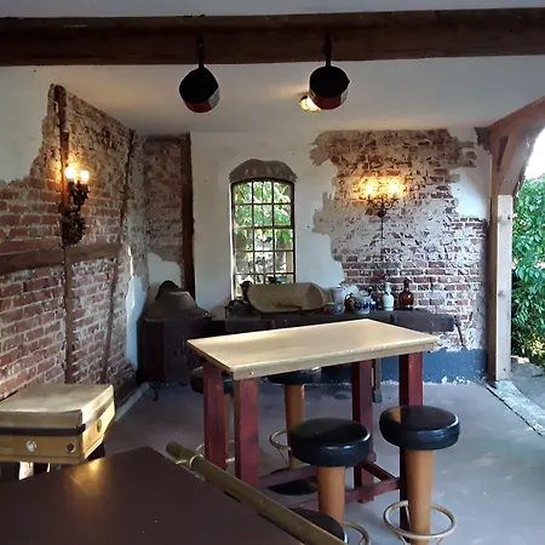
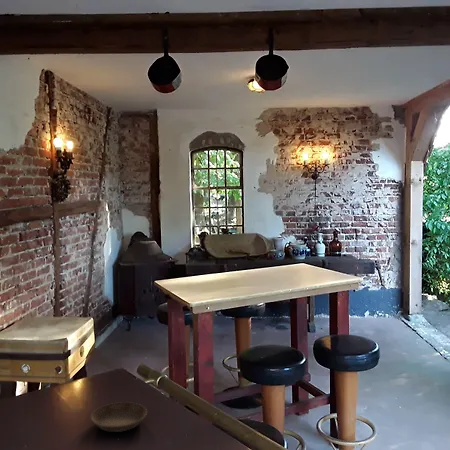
+ saucer [90,401,148,433]
